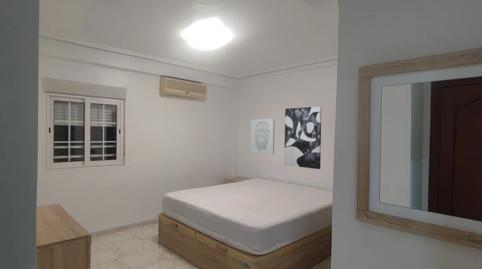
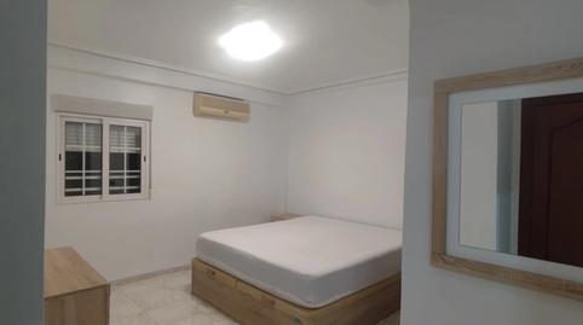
- wall art [283,106,323,170]
- wall art [249,118,276,156]
